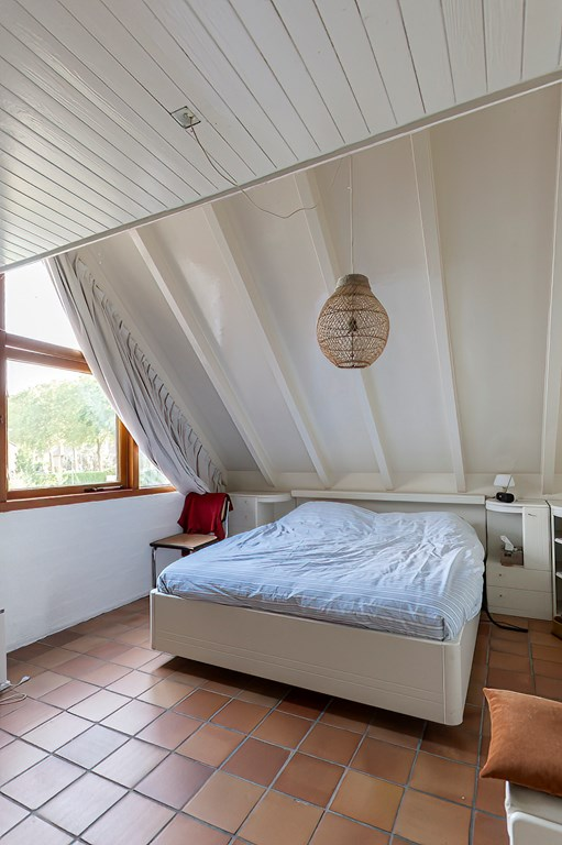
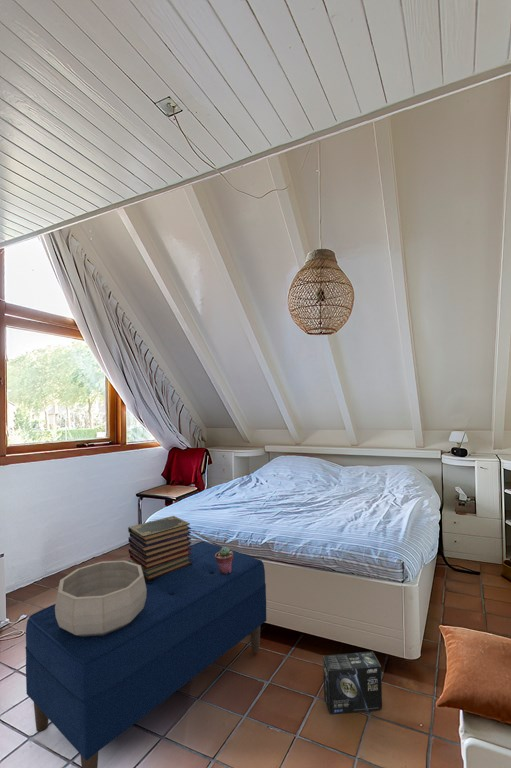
+ potted succulent [215,546,233,574]
+ box [322,651,383,715]
+ bench [24,540,267,768]
+ decorative bowl [55,559,147,637]
+ book stack [127,515,192,581]
